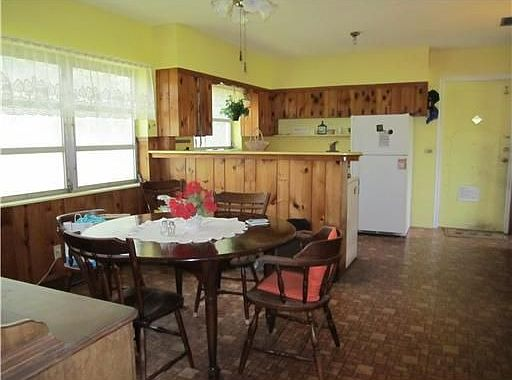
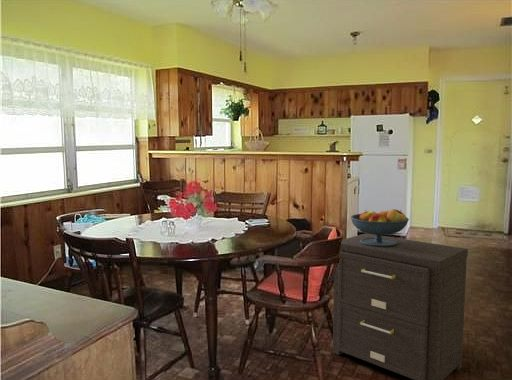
+ side table [332,232,469,380]
+ fruit bowl [350,208,410,247]
